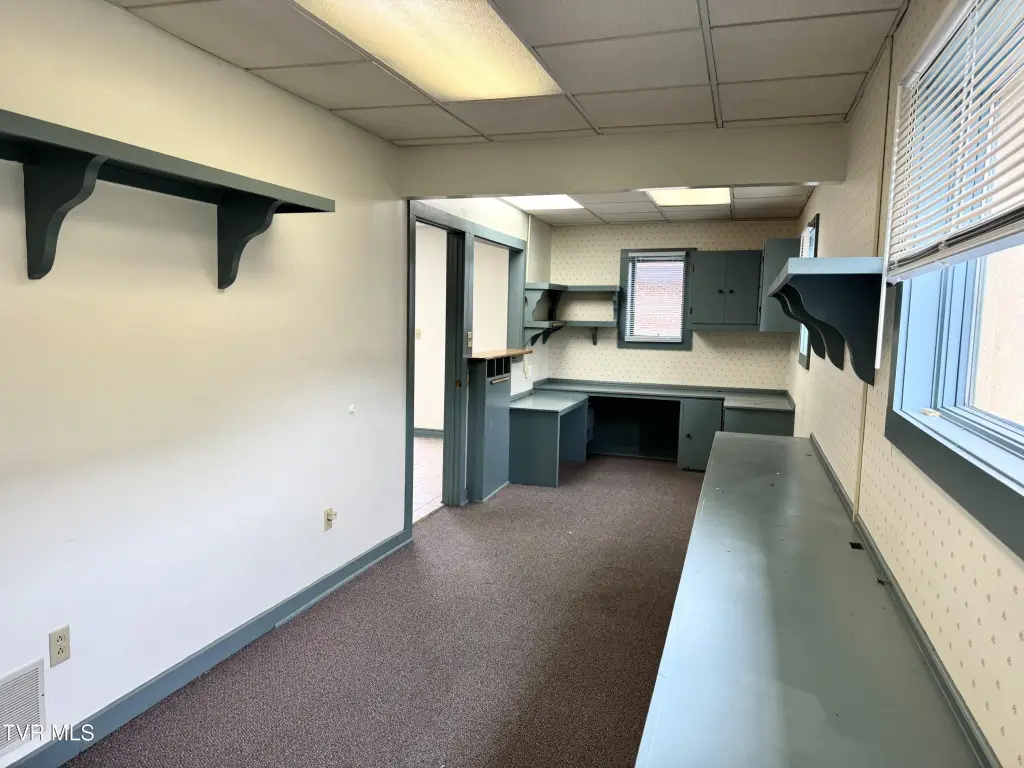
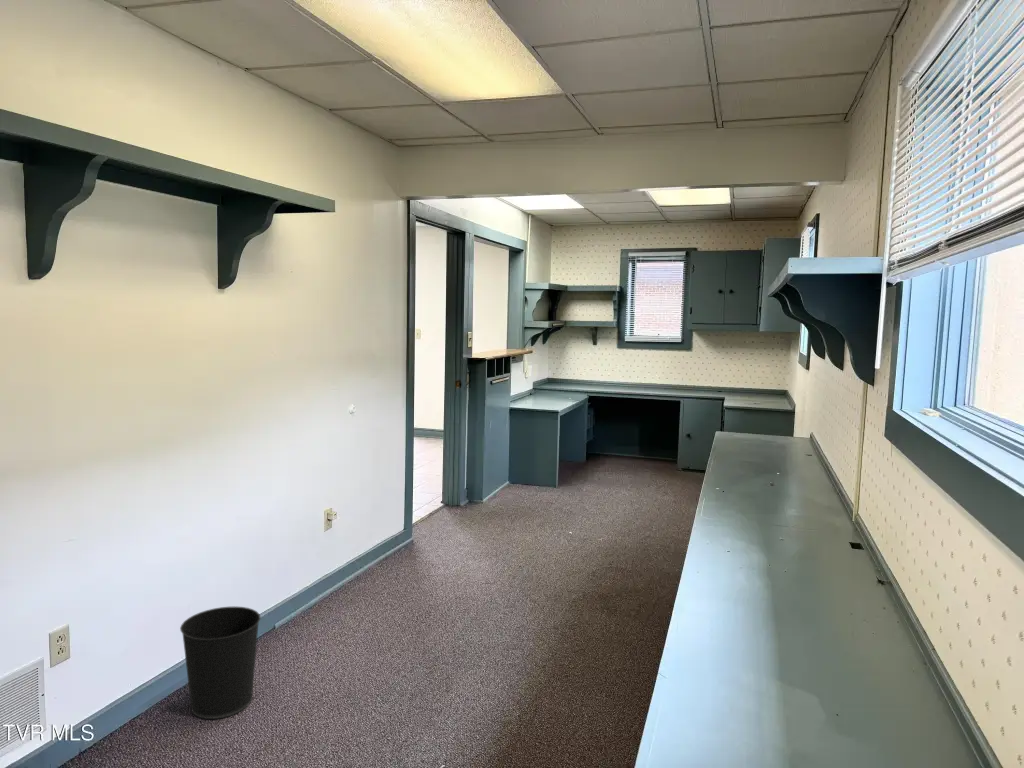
+ wastebasket [179,605,261,720]
